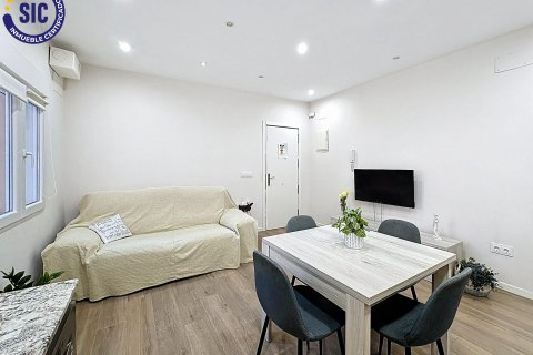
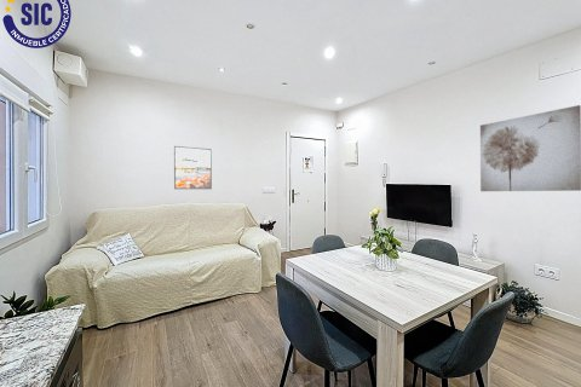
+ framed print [173,145,213,190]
+ wall art [479,104,581,192]
